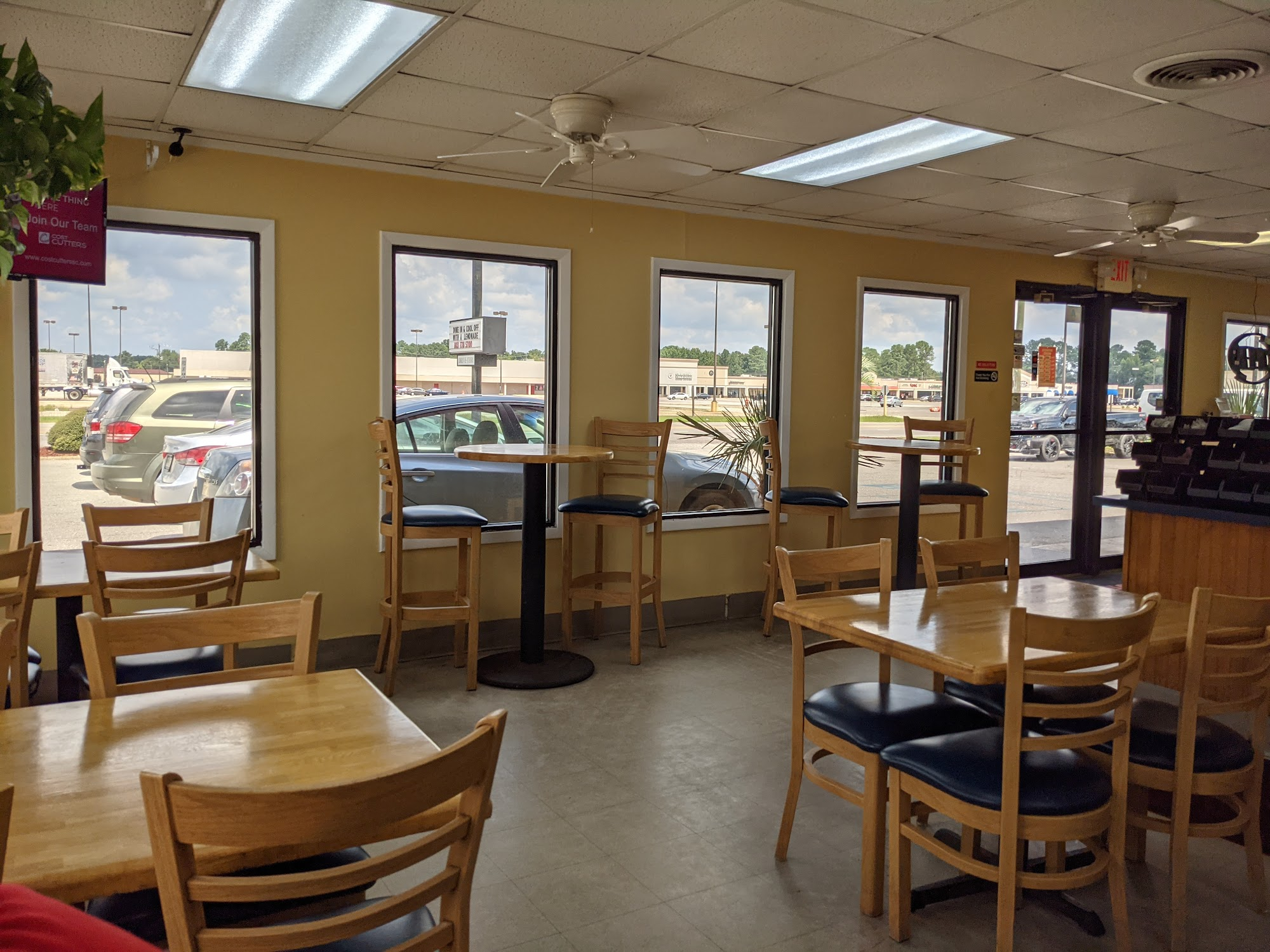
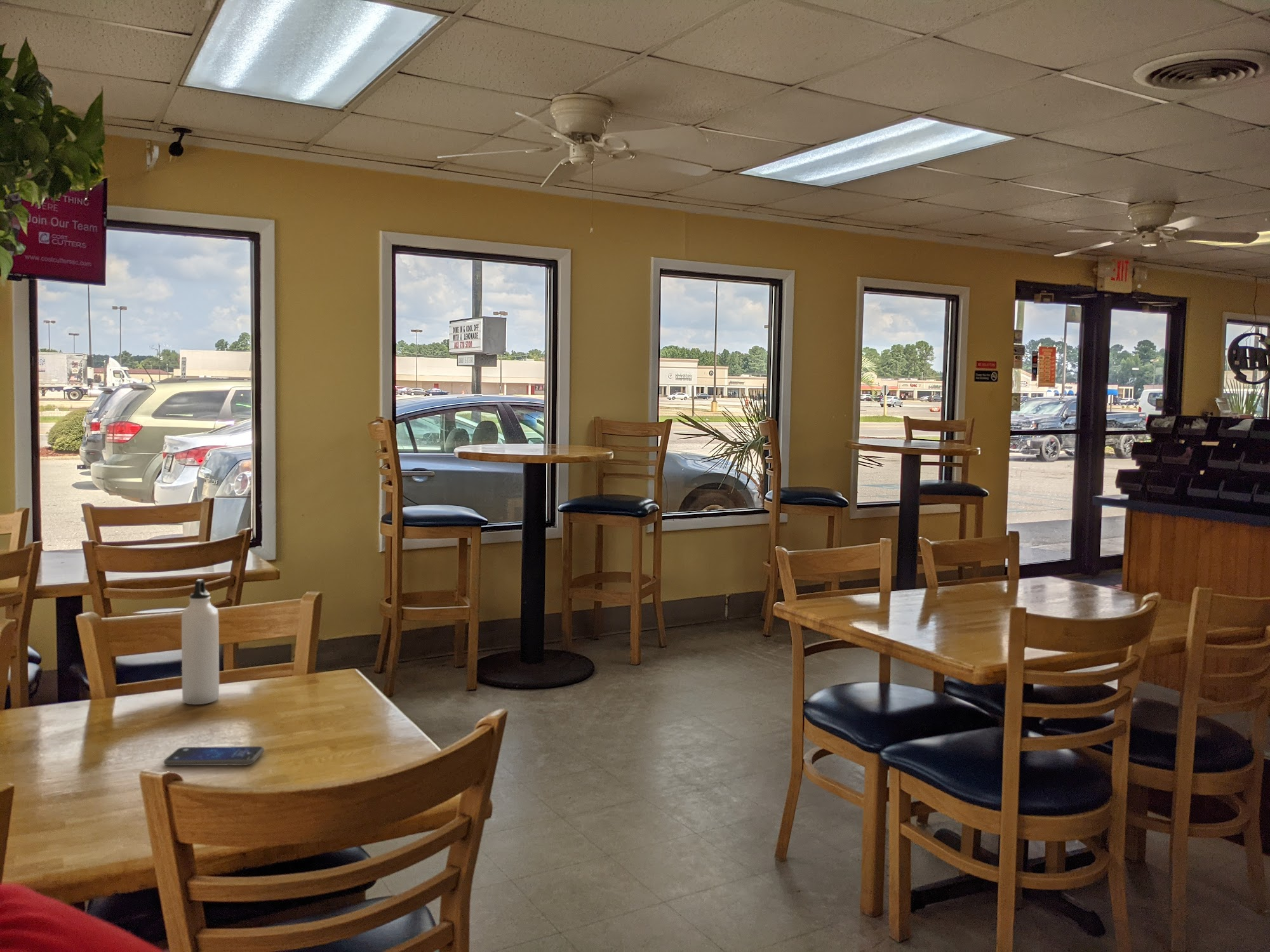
+ water bottle [181,578,220,705]
+ smartphone [163,746,265,766]
